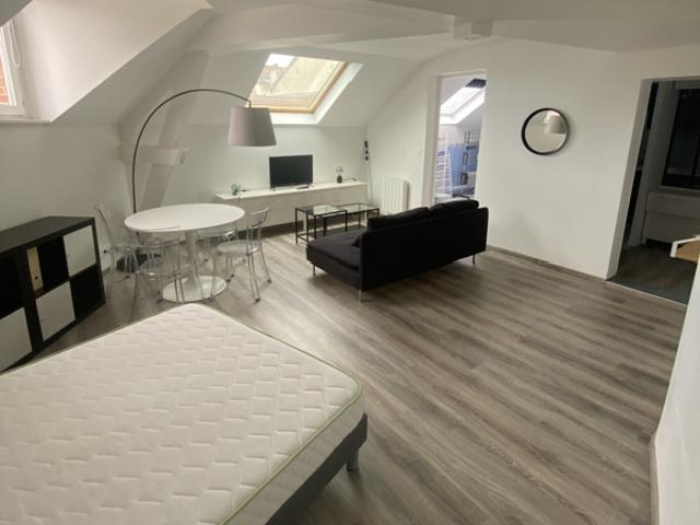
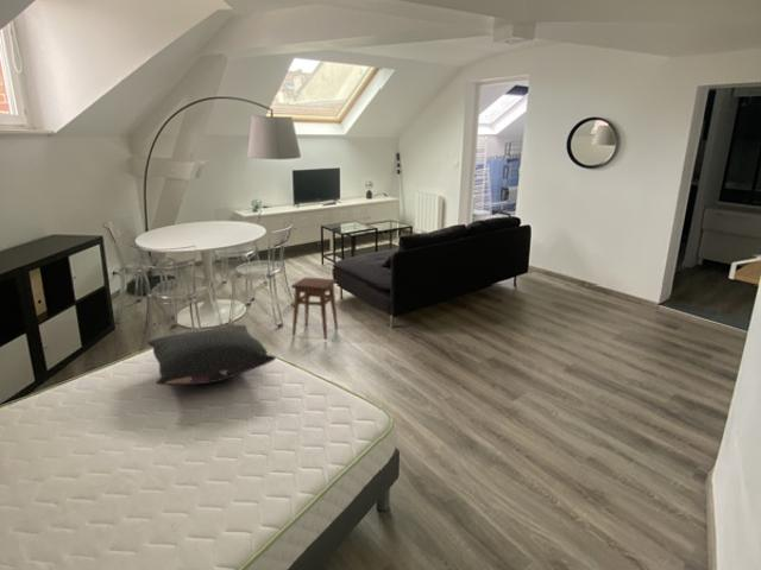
+ pillow [146,324,277,386]
+ stool [290,277,339,341]
